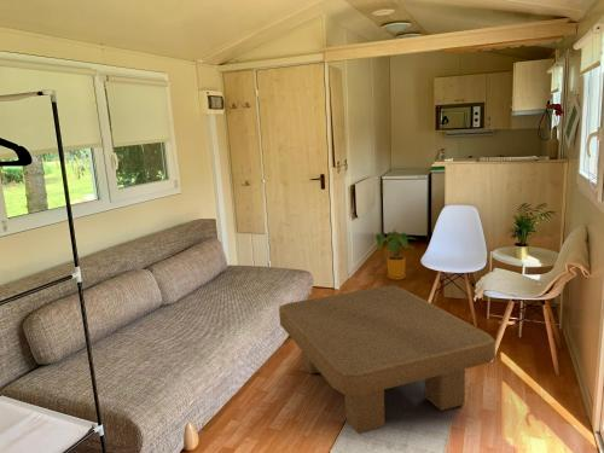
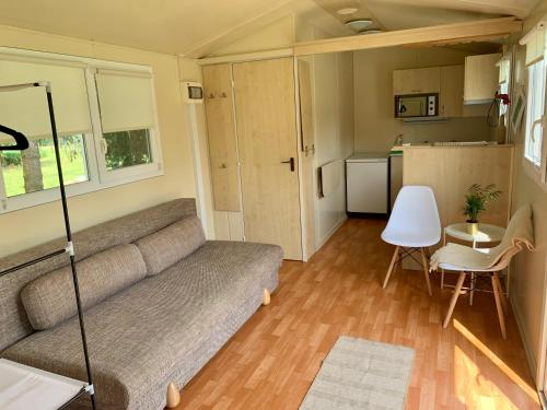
- house plant [374,227,417,281]
- coffee table [278,285,496,435]
